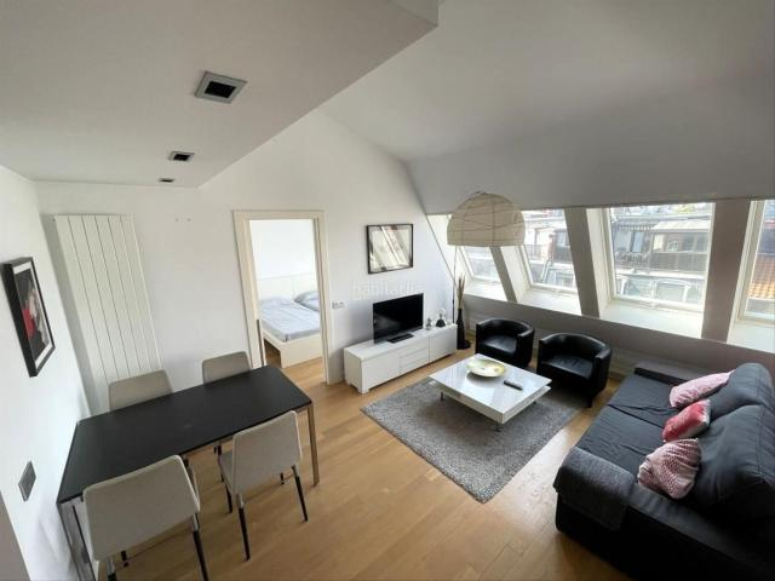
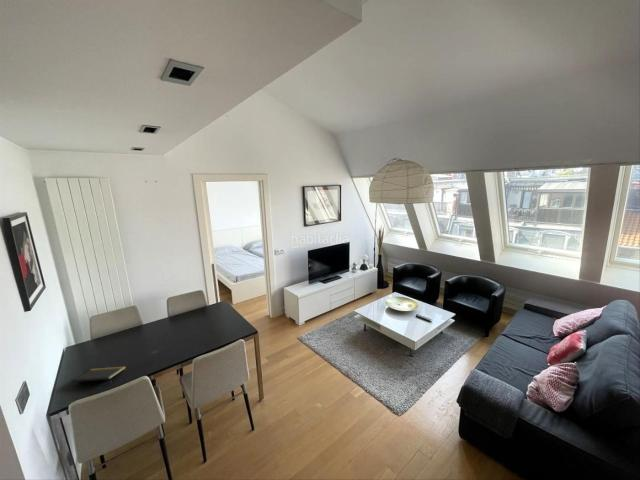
+ notepad [72,365,127,383]
